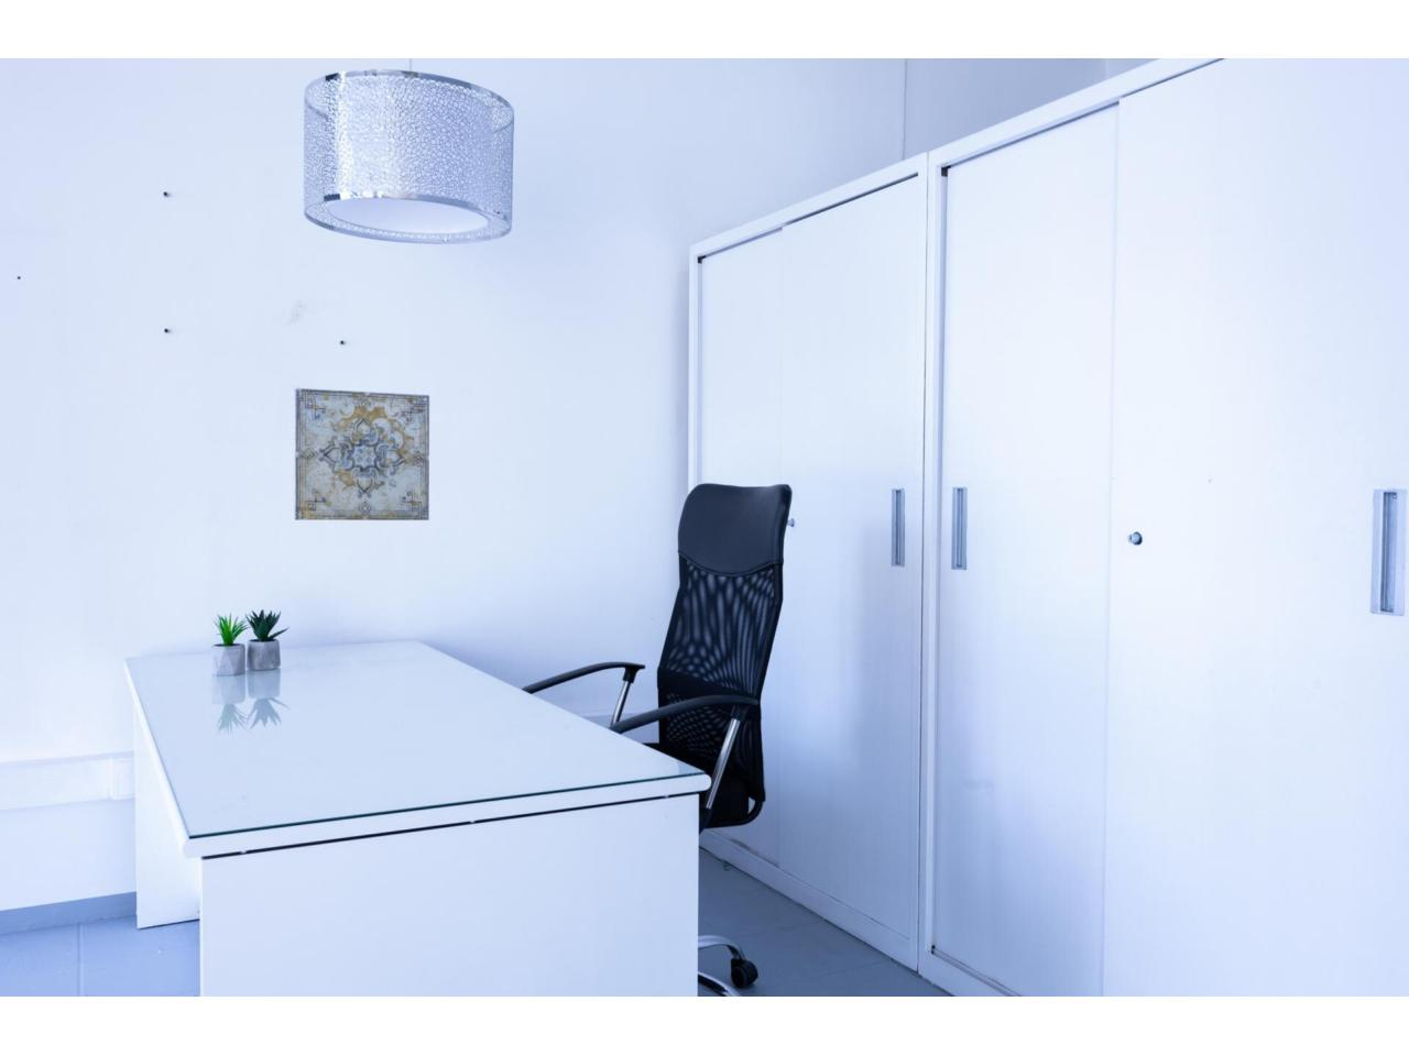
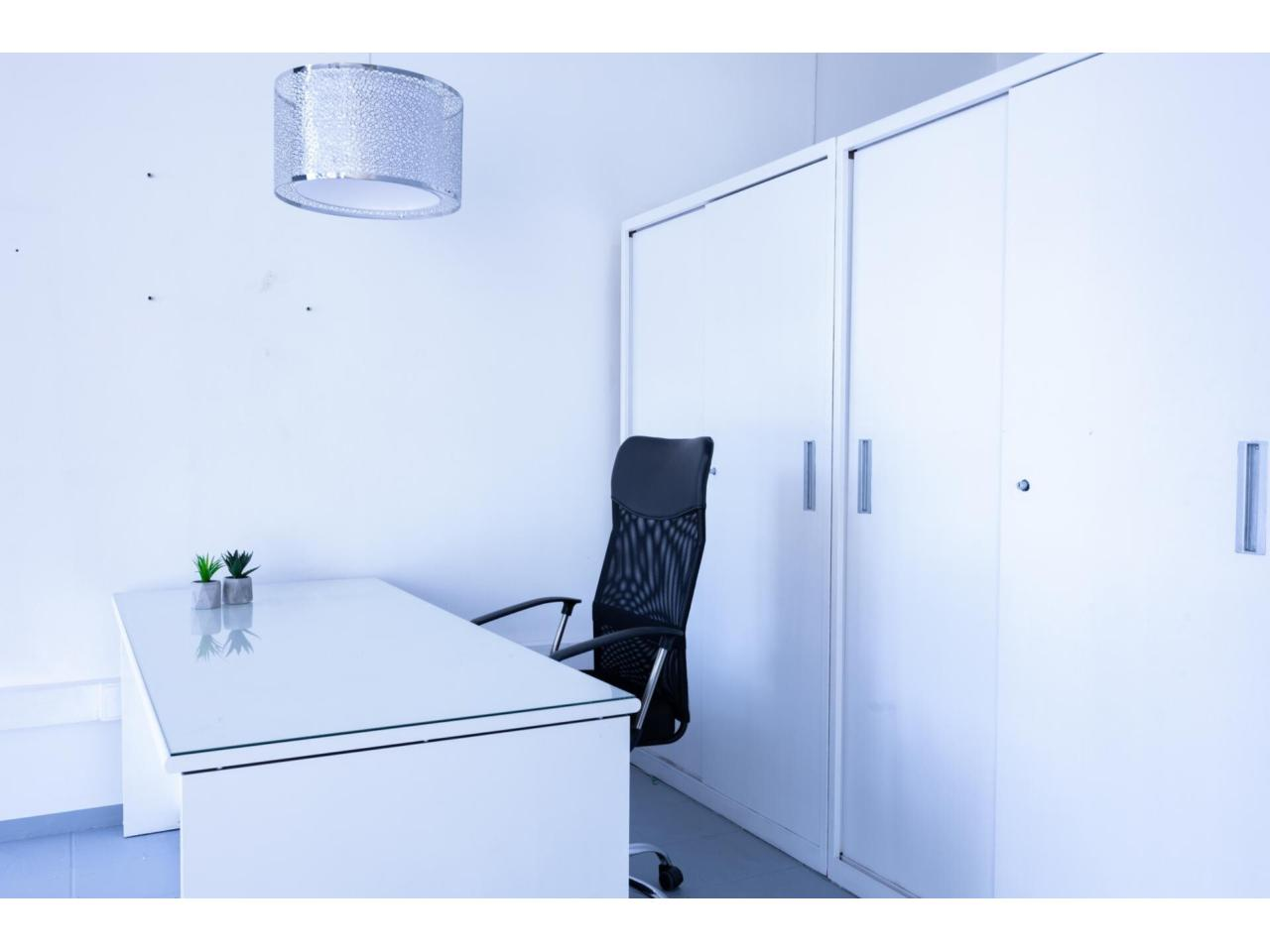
- wall art [294,387,430,521]
